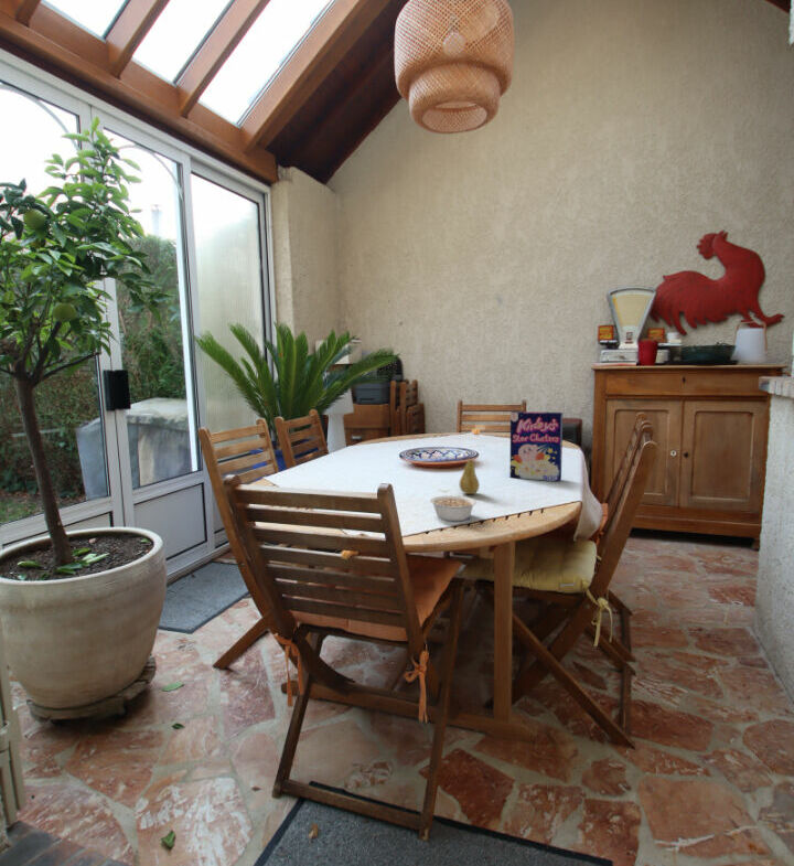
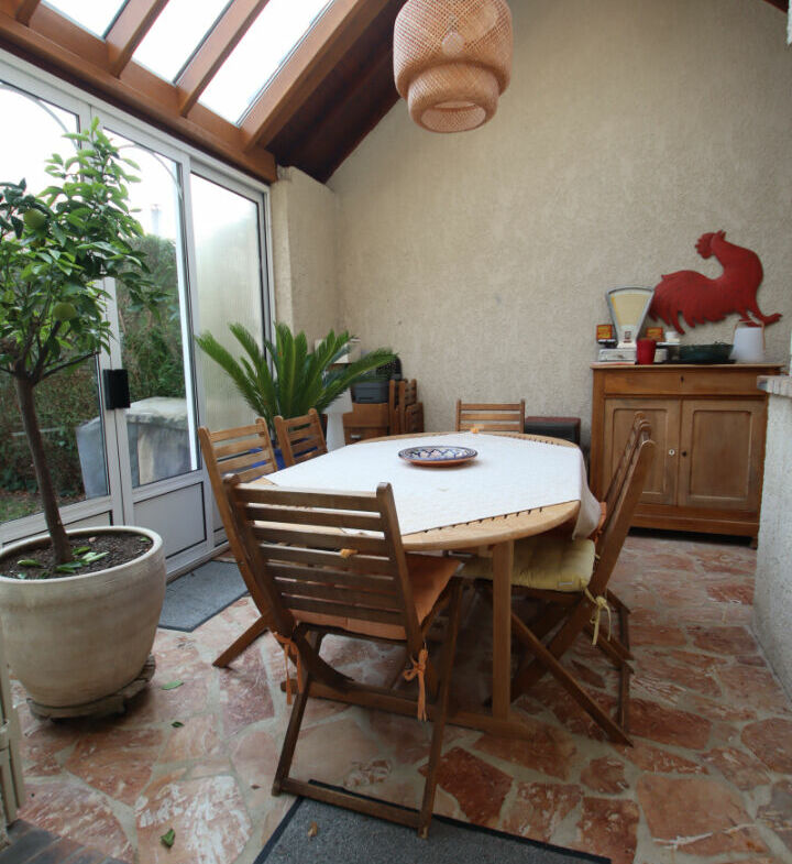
- legume [429,494,478,522]
- fruit [459,458,481,495]
- cereal box [508,410,564,482]
